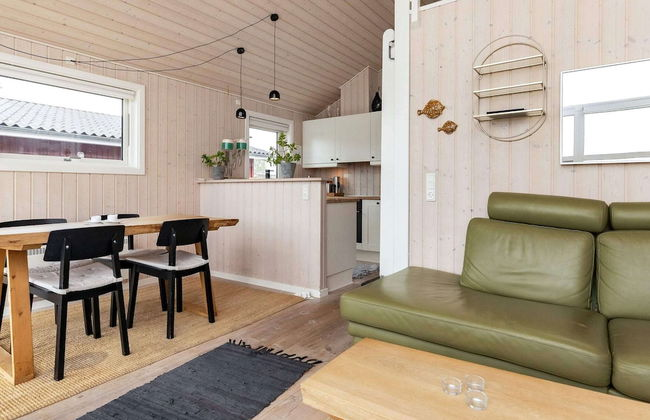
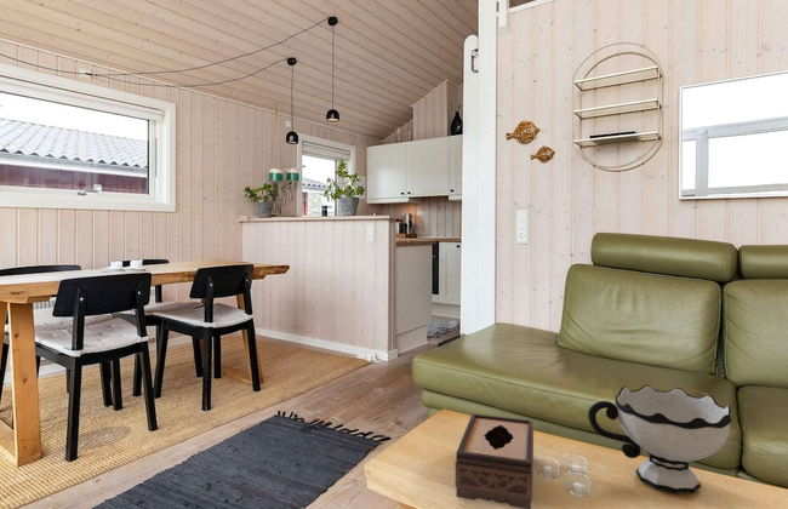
+ bowl [587,384,733,494]
+ tissue box [455,412,535,509]
